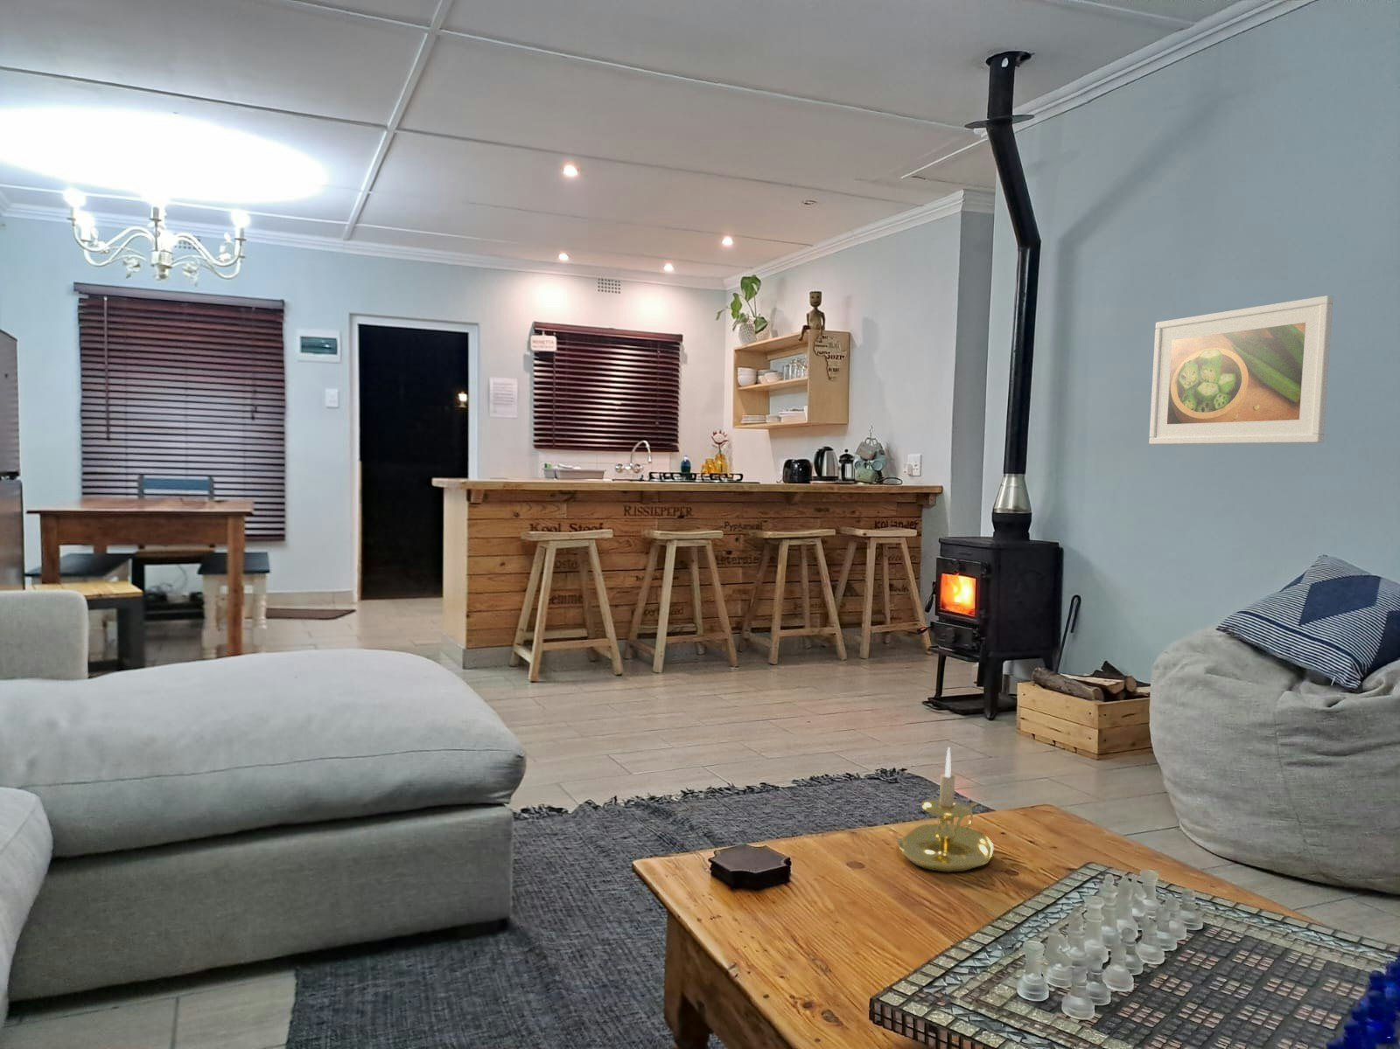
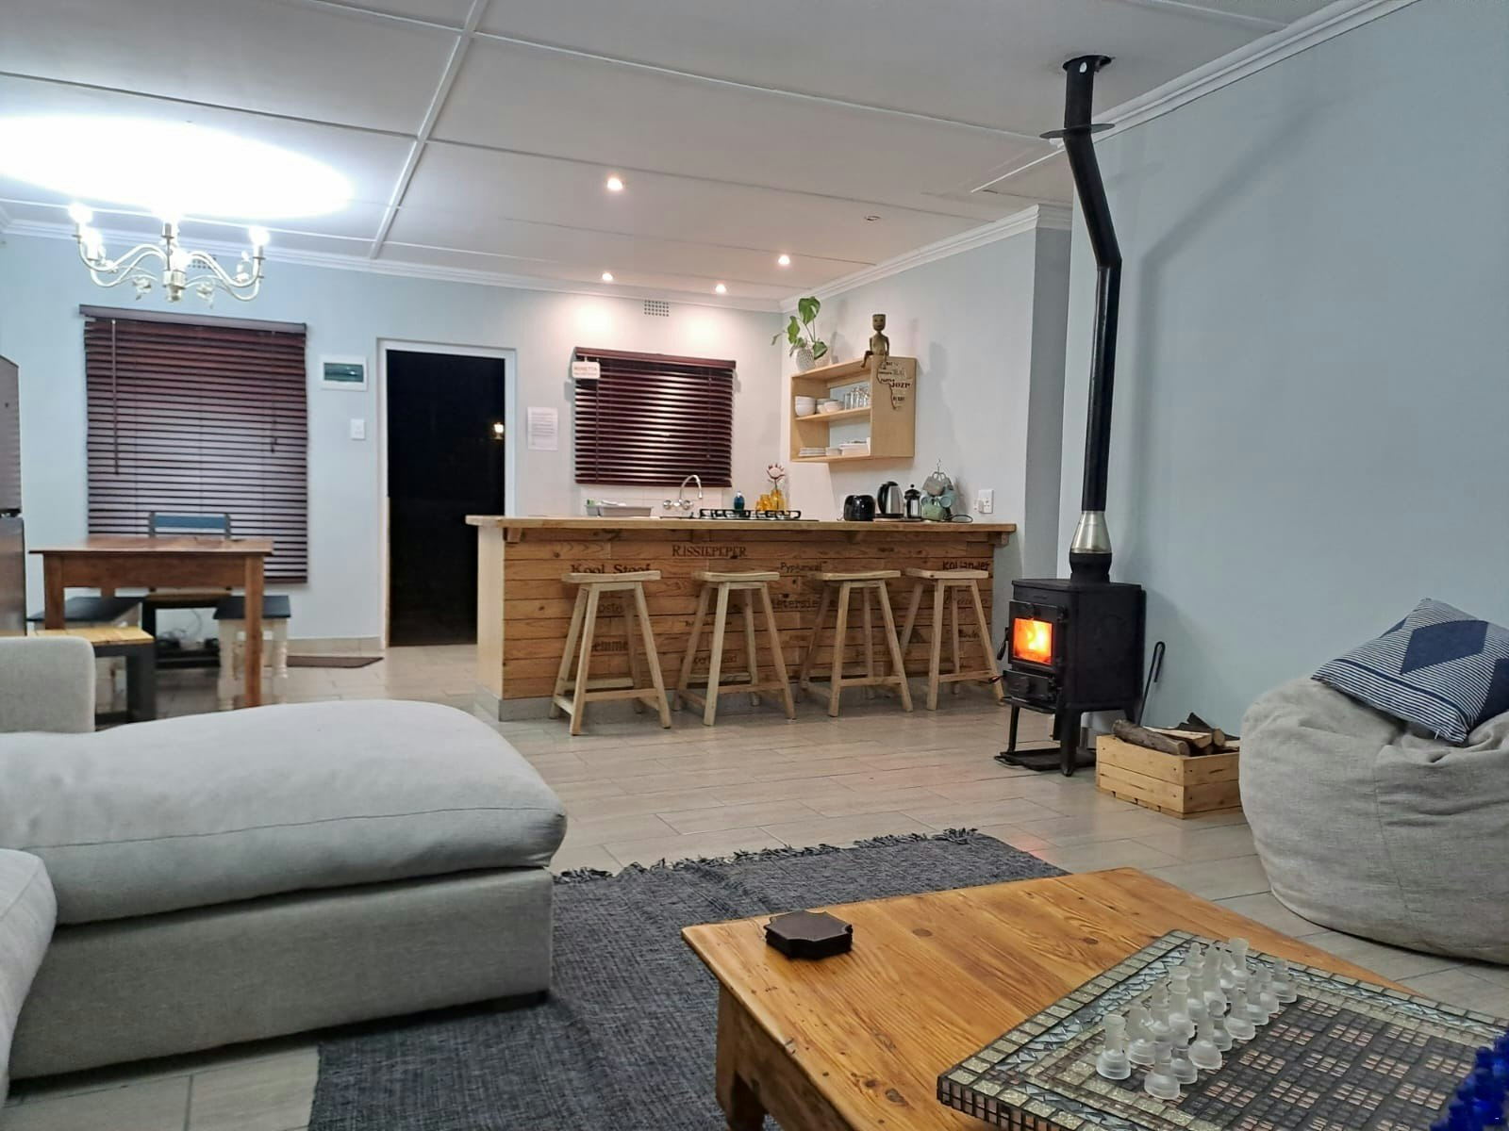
- candle holder [896,747,994,874]
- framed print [1148,294,1334,445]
